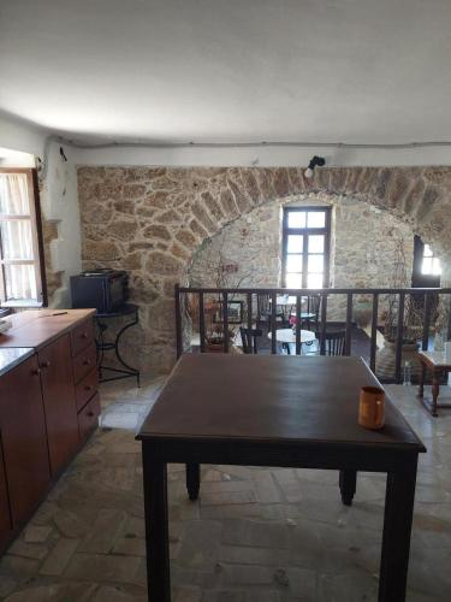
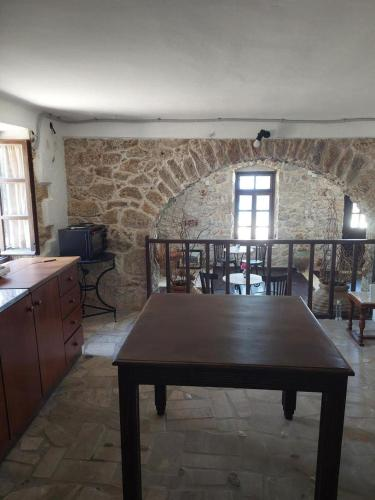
- mug [357,385,387,430]
